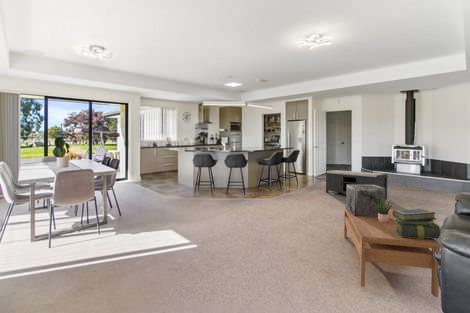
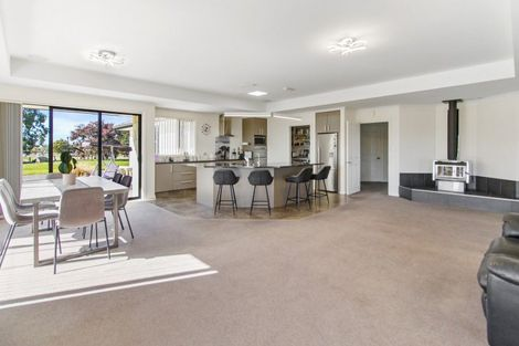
- coffee table [343,205,441,298]
- stack of books [393,208,441,240]
- decorative box [345,184,386,217]
- bench [324,169,389,201]
- potted plant [374,197,397,223]
